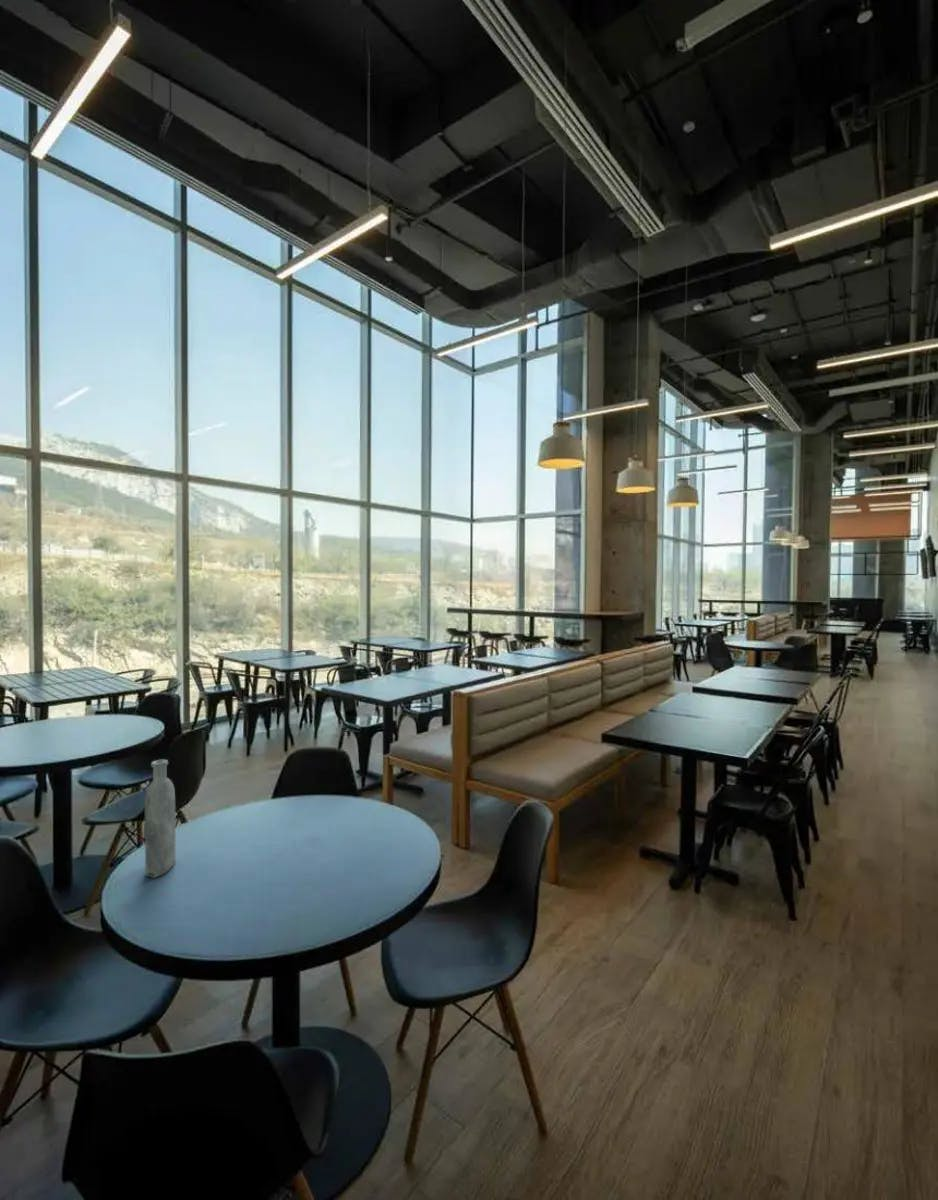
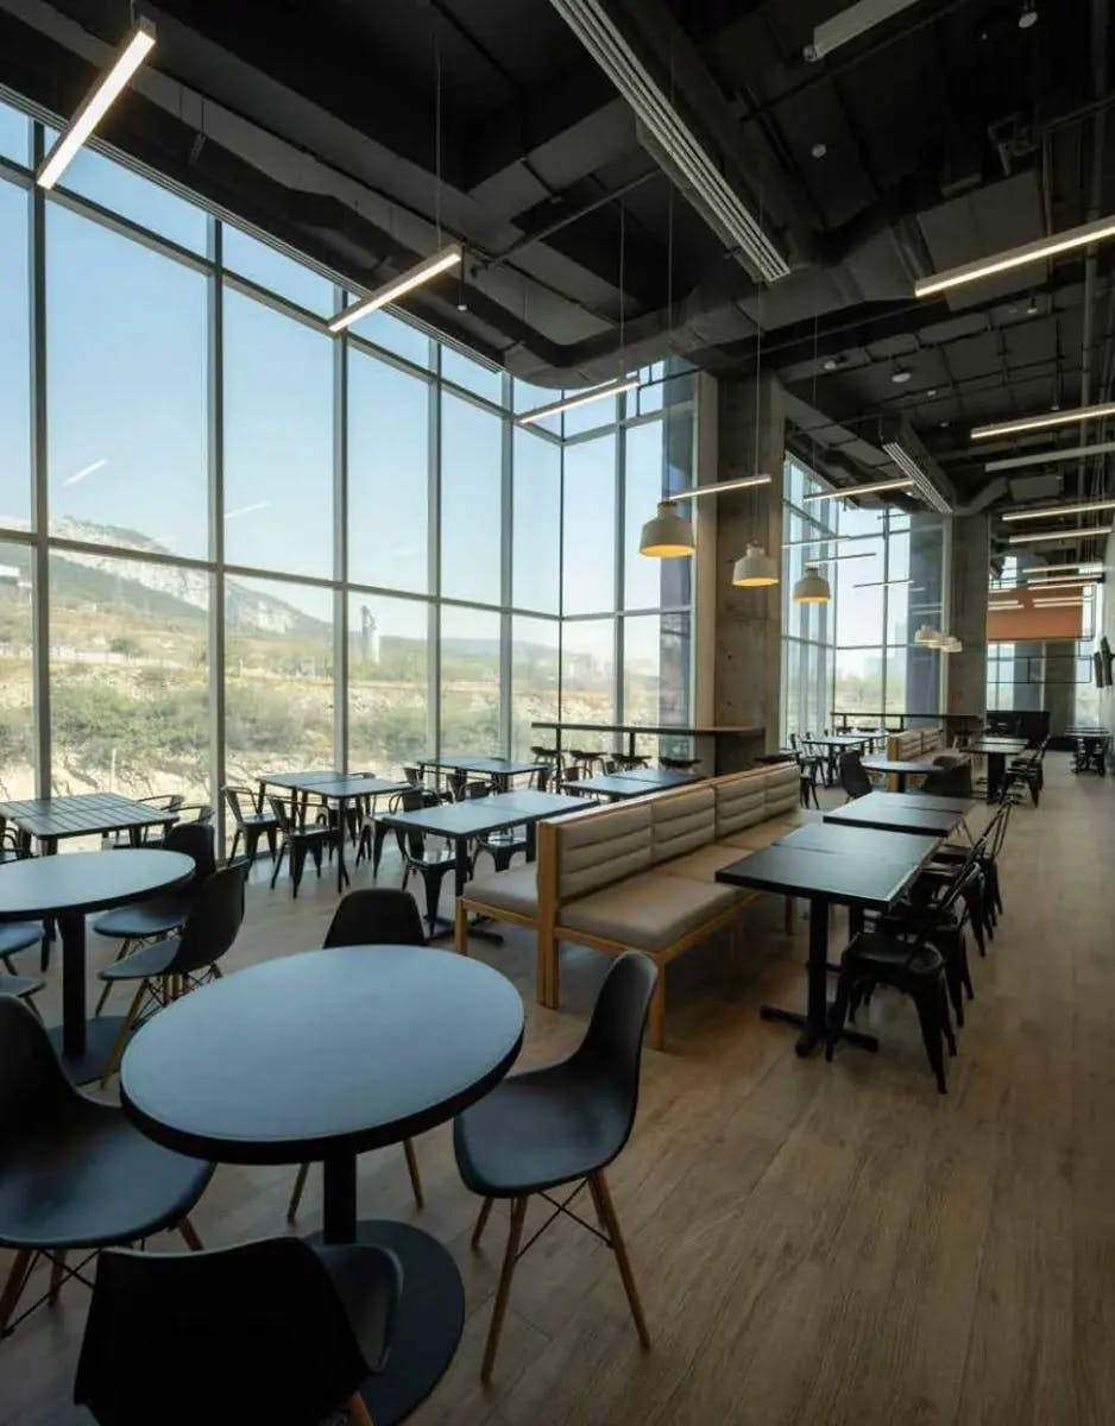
- bottle [144,759,177,879]
